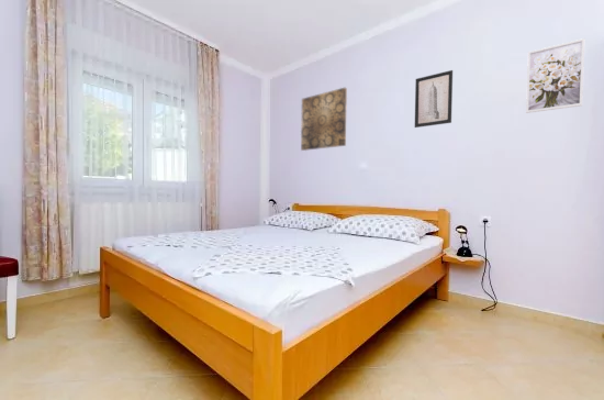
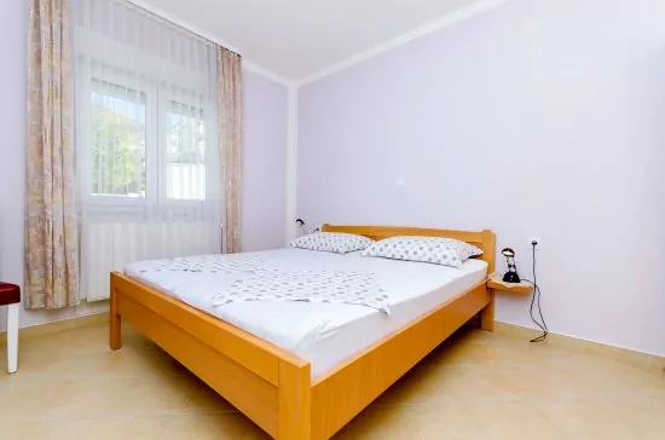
- wall art [414,69,454,129]
- wall art [525,37,585,114]
- wall art [300,87,348,152]
